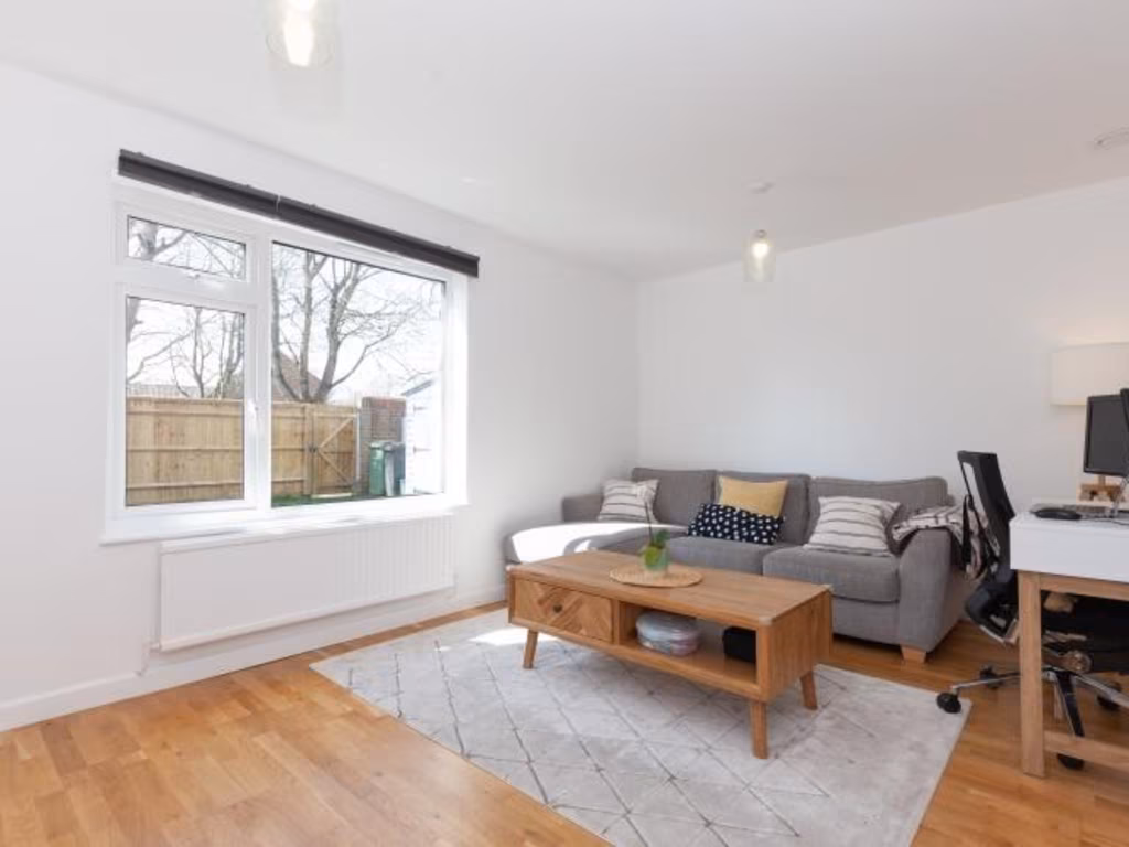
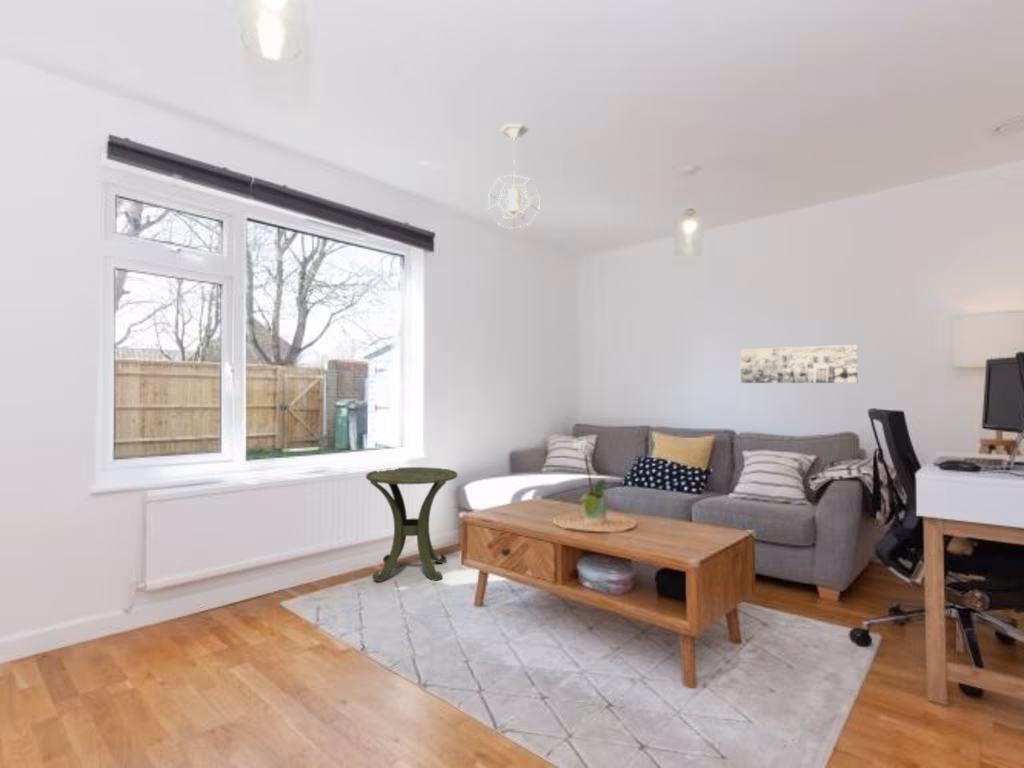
+ side table [365,466,458,583]
+ wall art [740,344,859,384]
+ pendant light [487,122,540,230]
